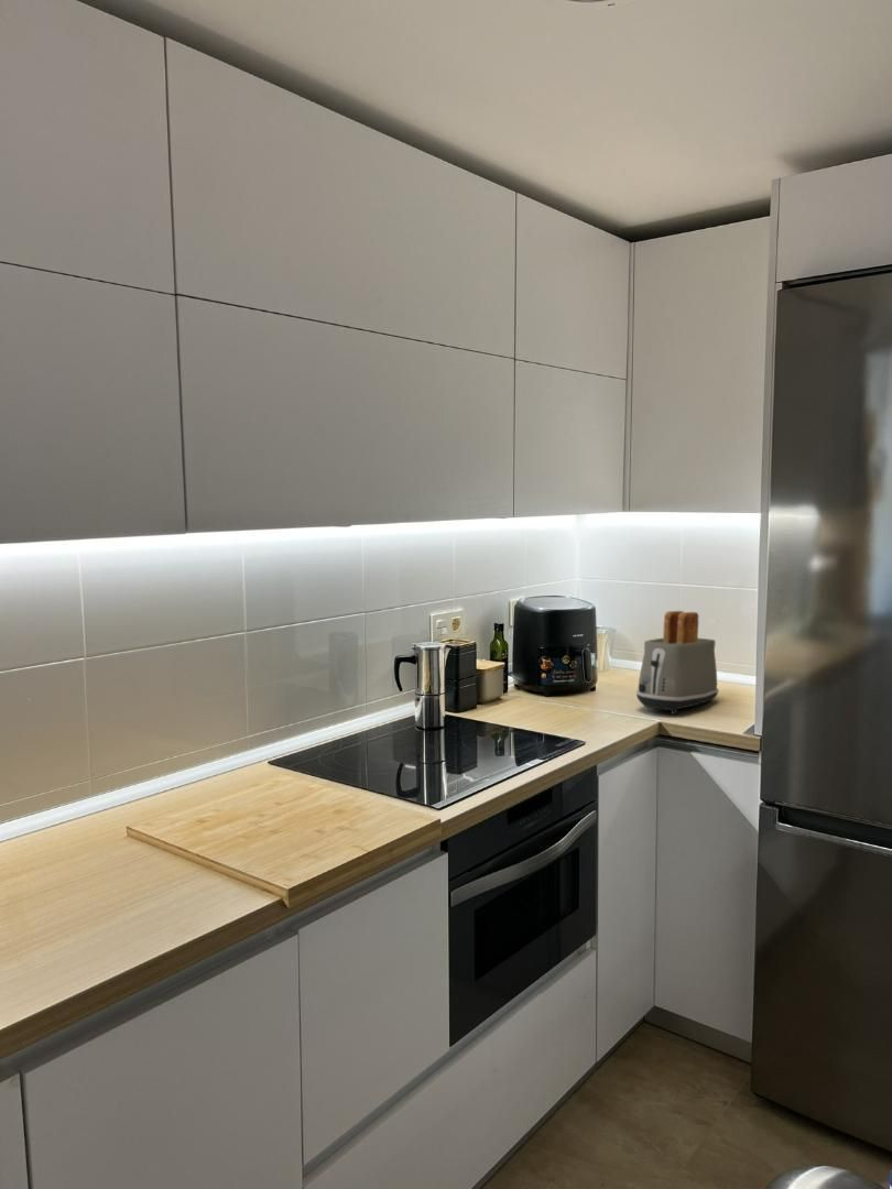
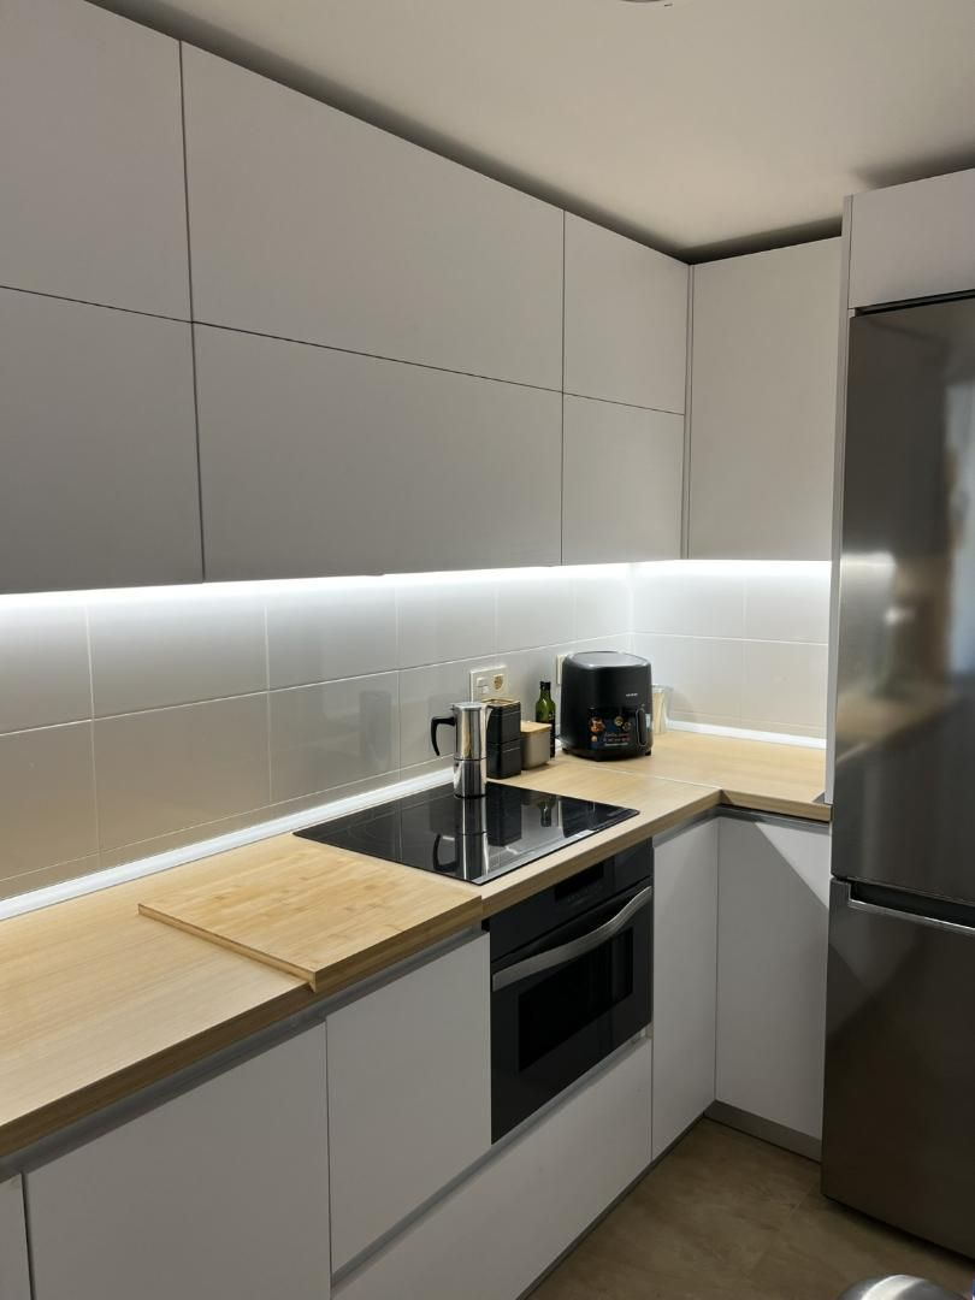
- toaster [635,610,720,716]
